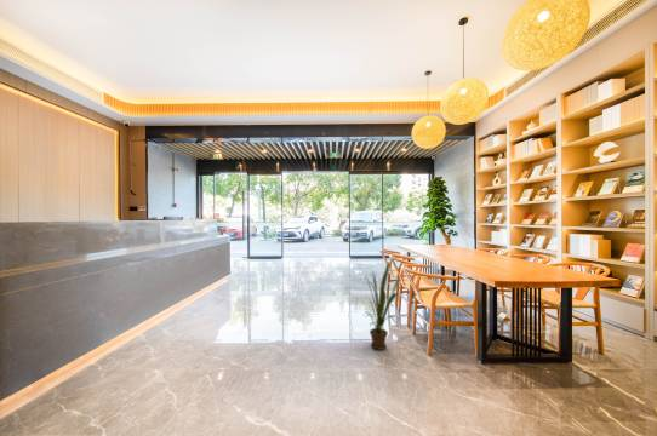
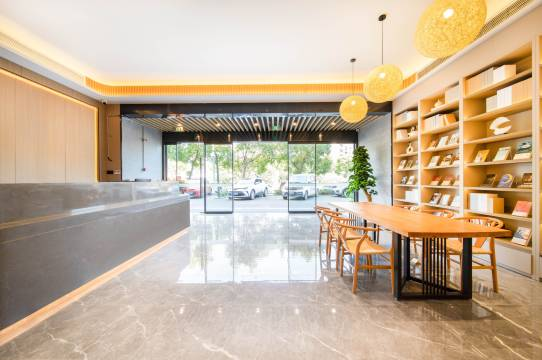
- house plant [361,260,402,351]
